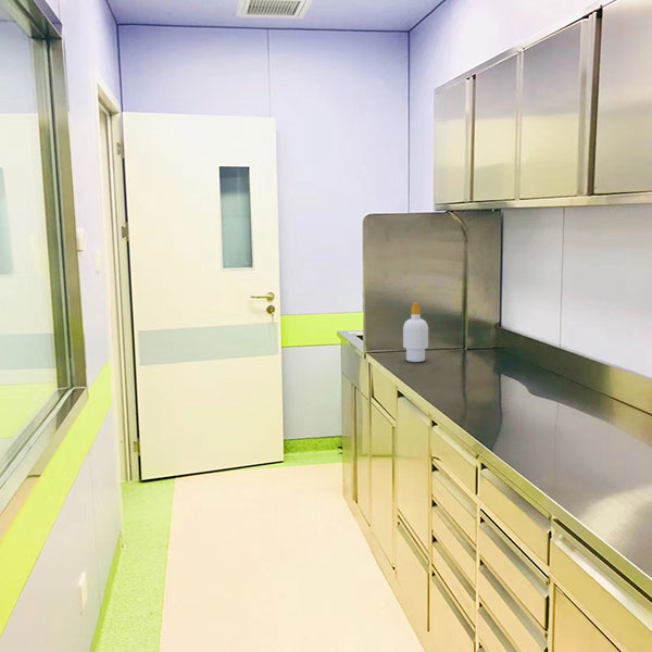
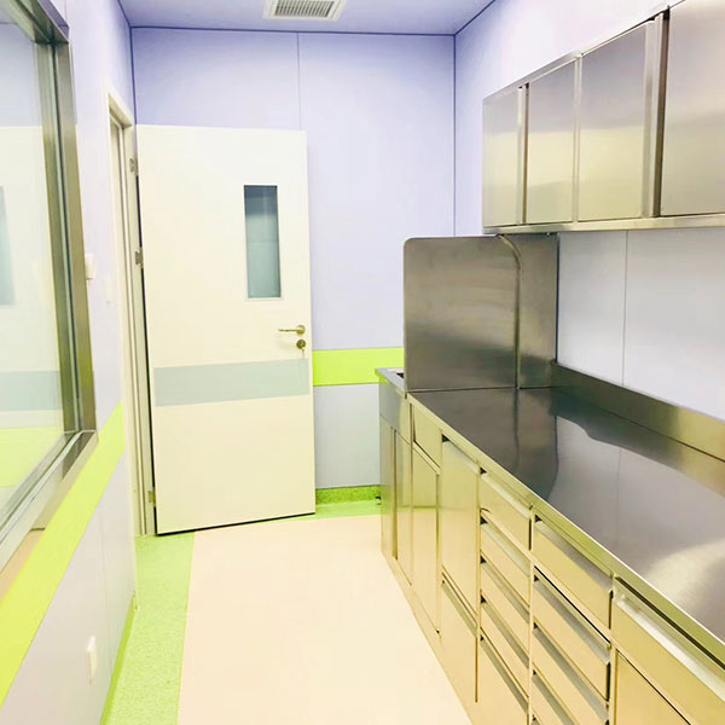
- soap bottle [402,301,429,363]
